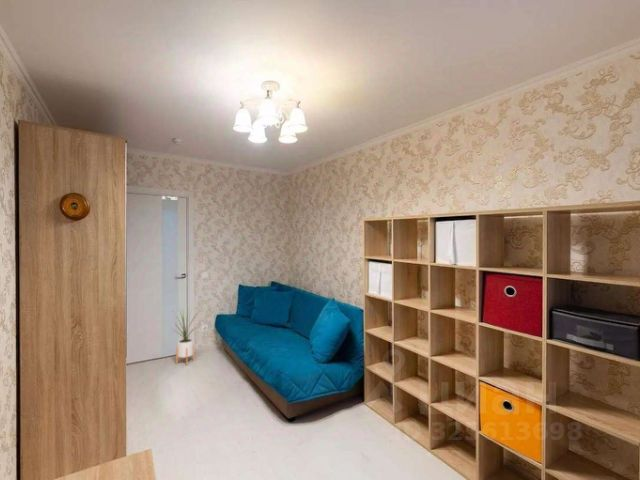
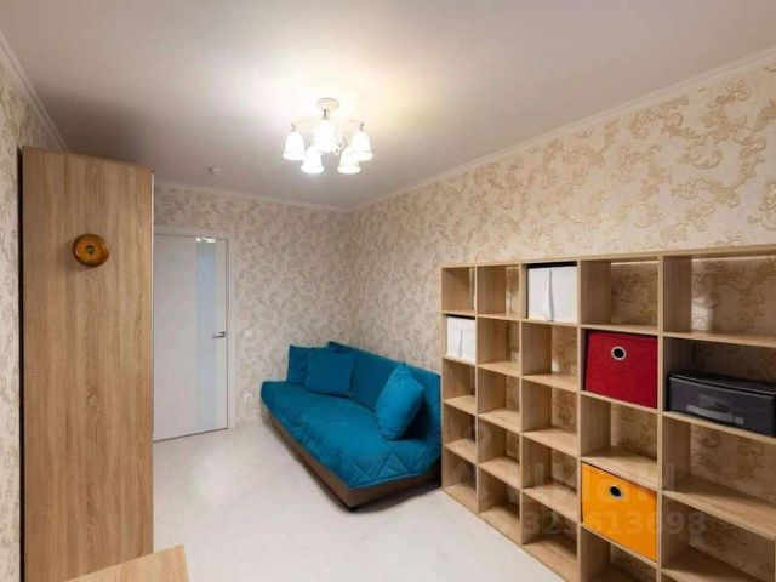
- house plant [169,306,201,366]
